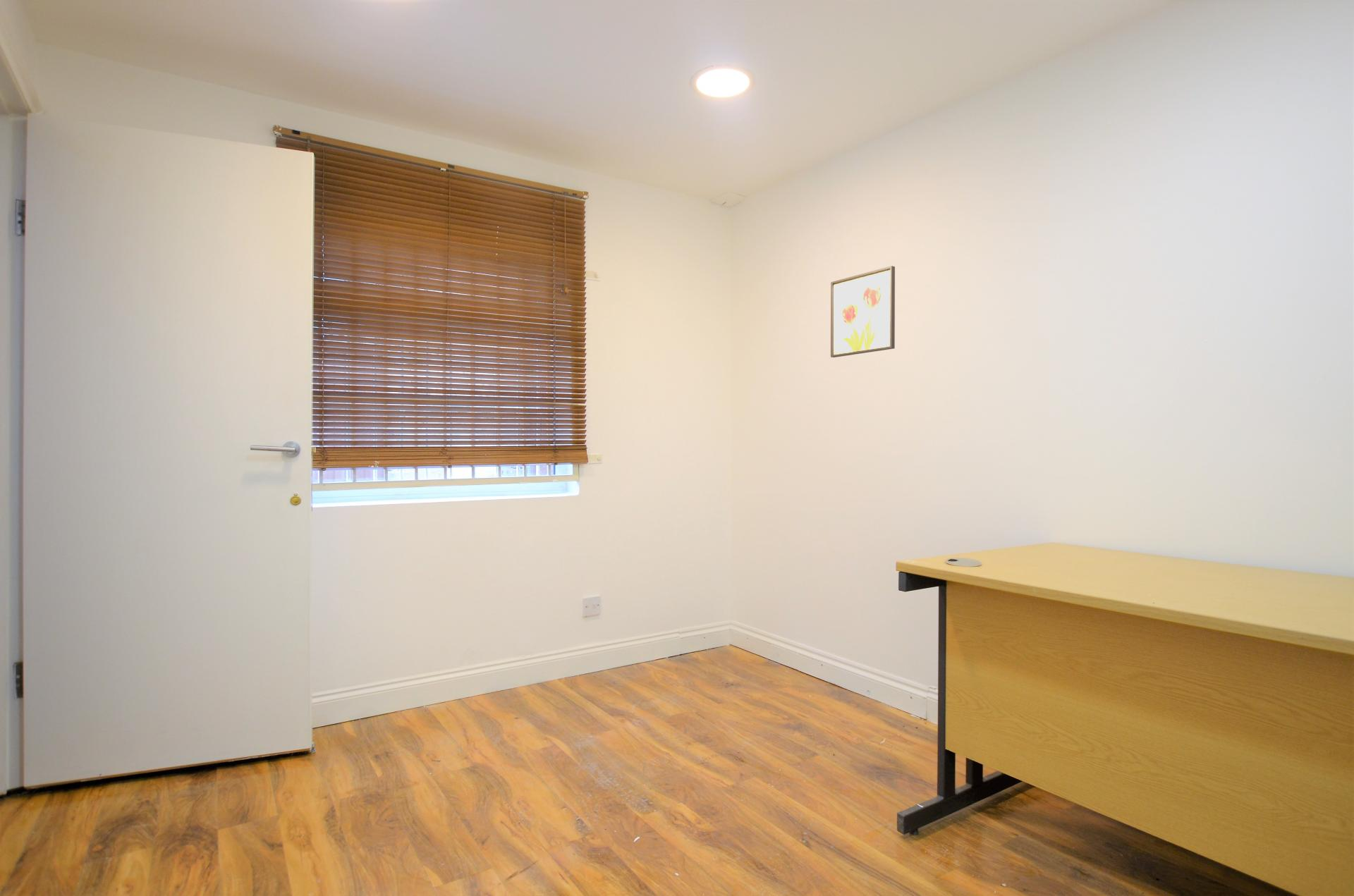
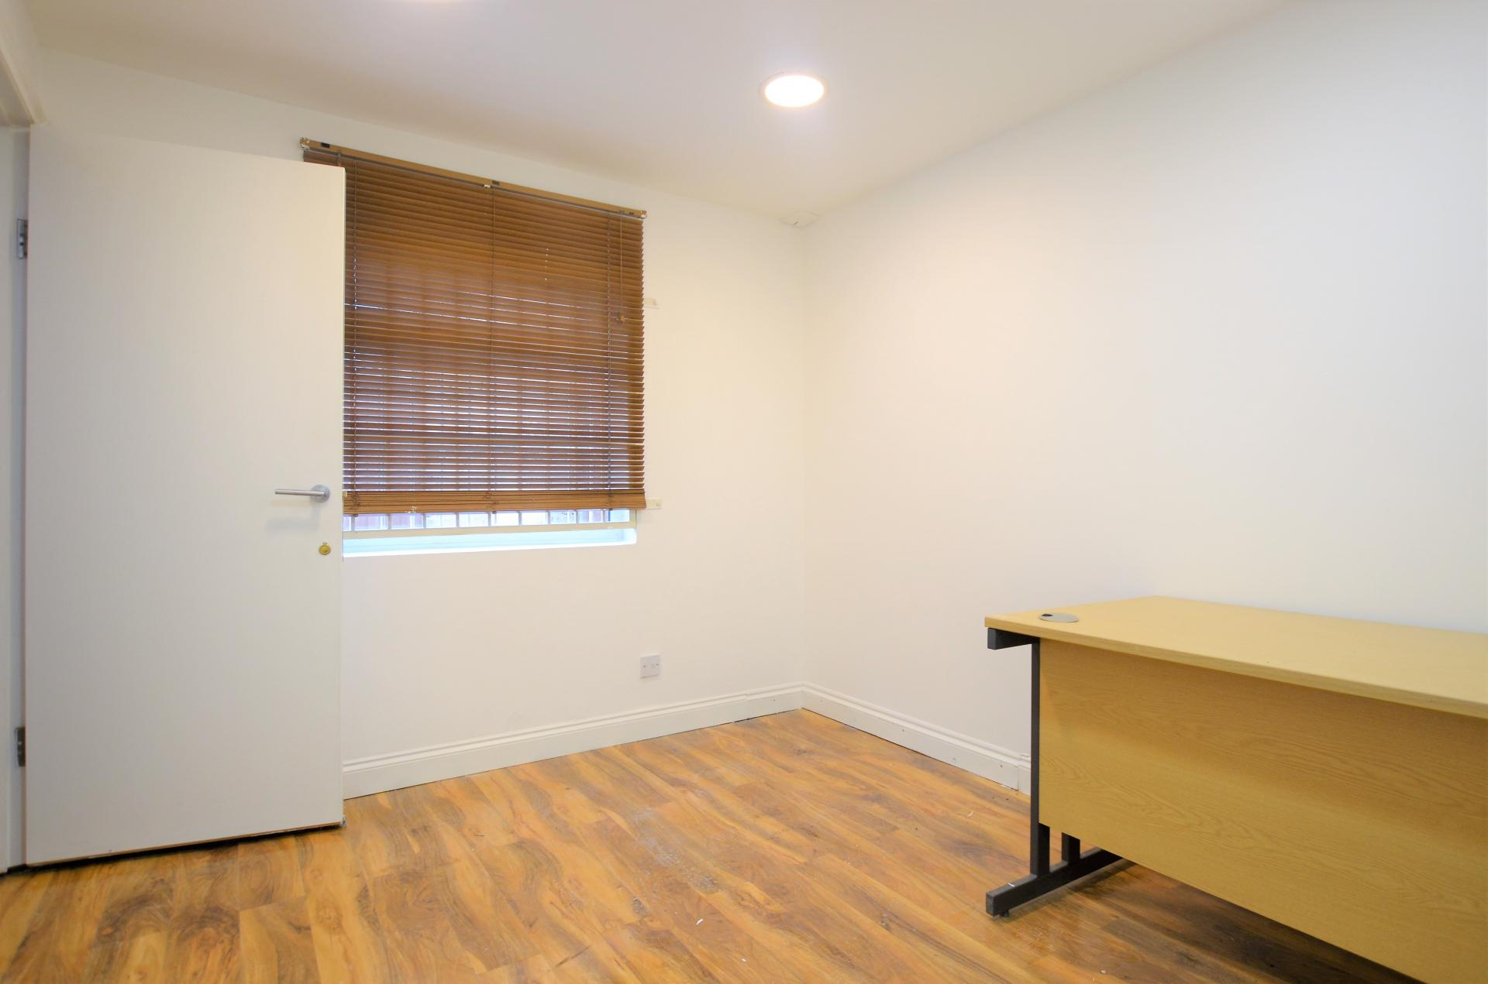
- wall art [830,265,896,358]
